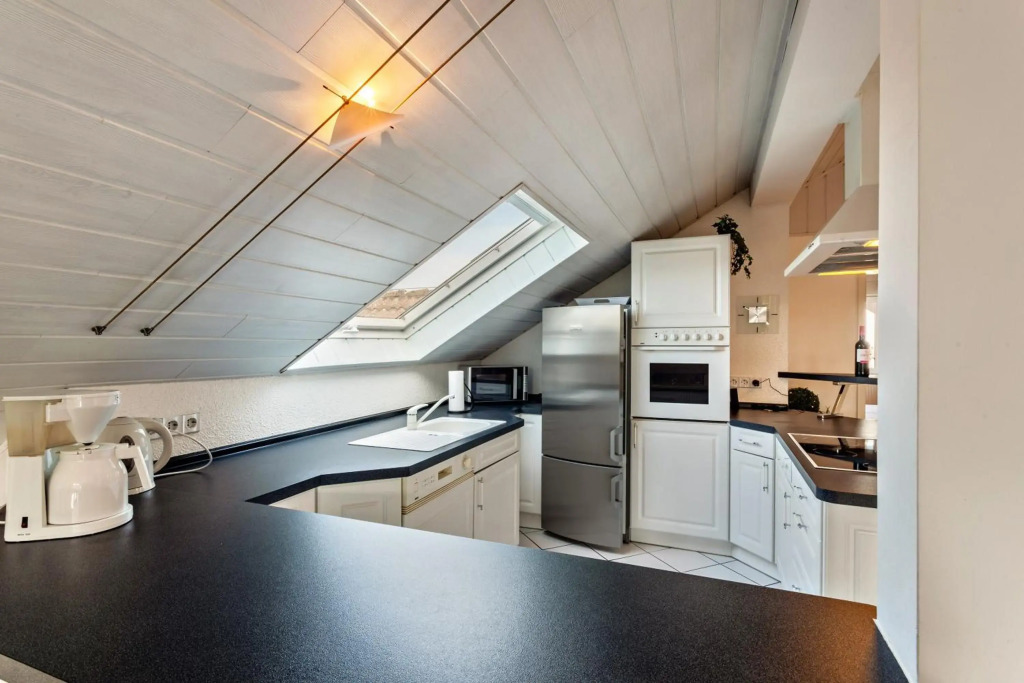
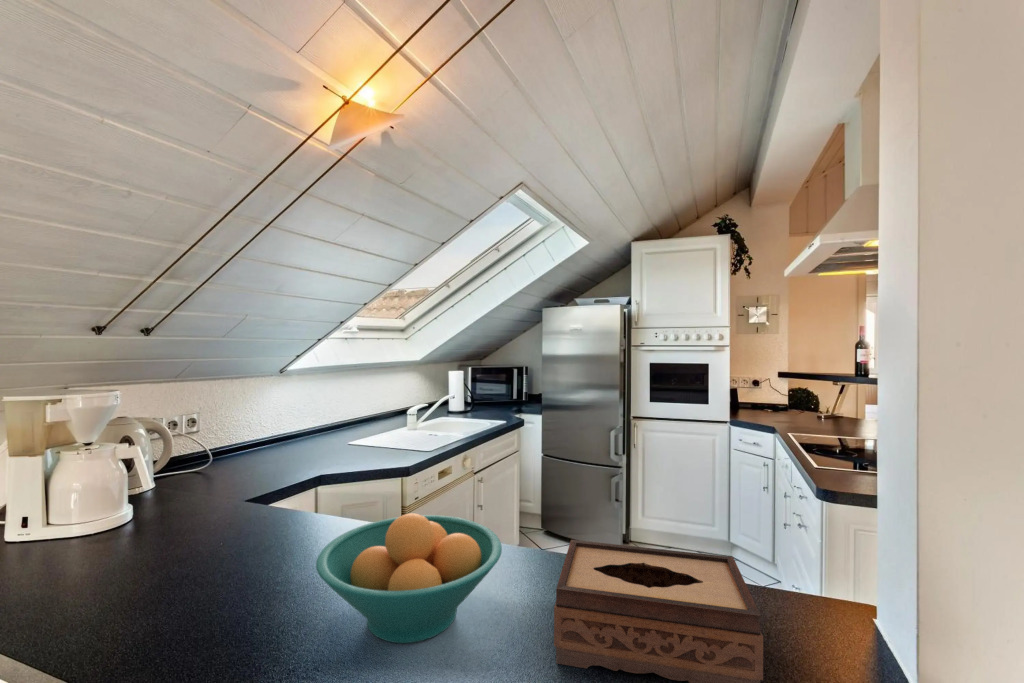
+ tissue box [553,539,764,683]
+ fruit bowl [315,512,503,644]
